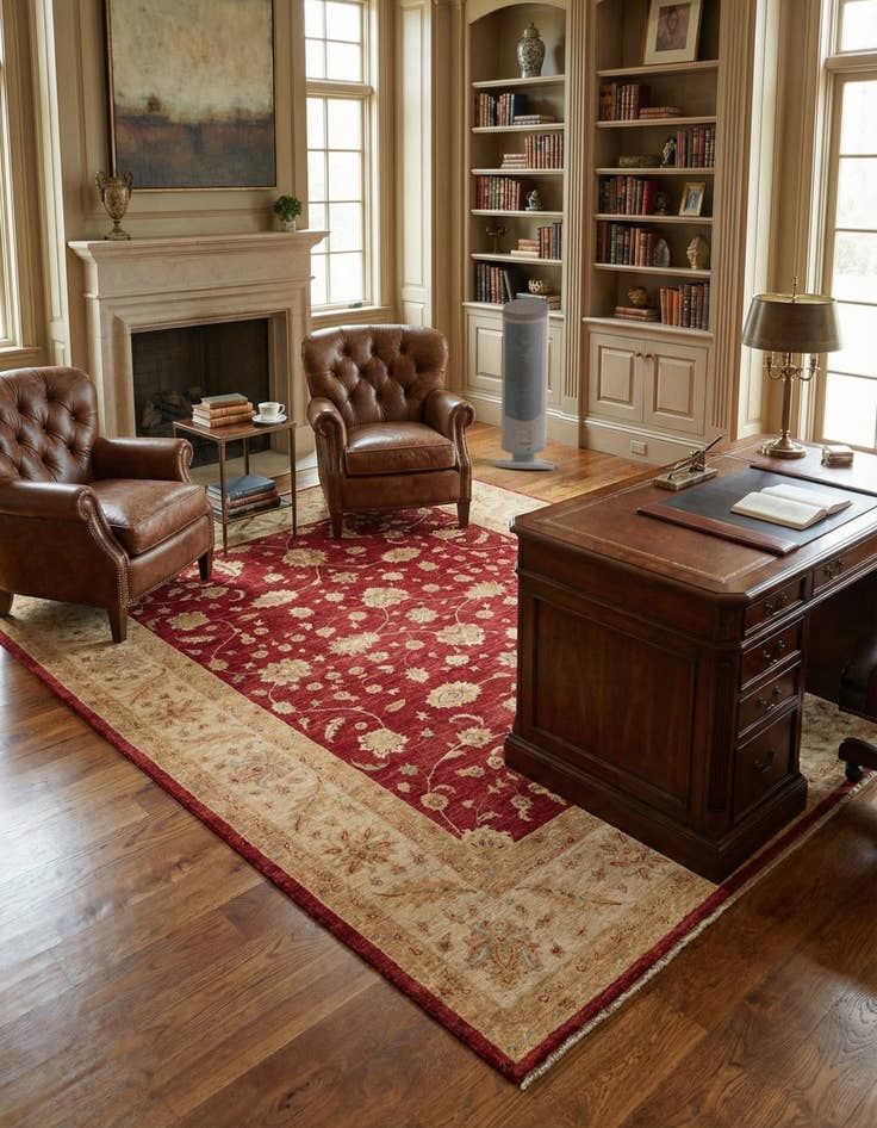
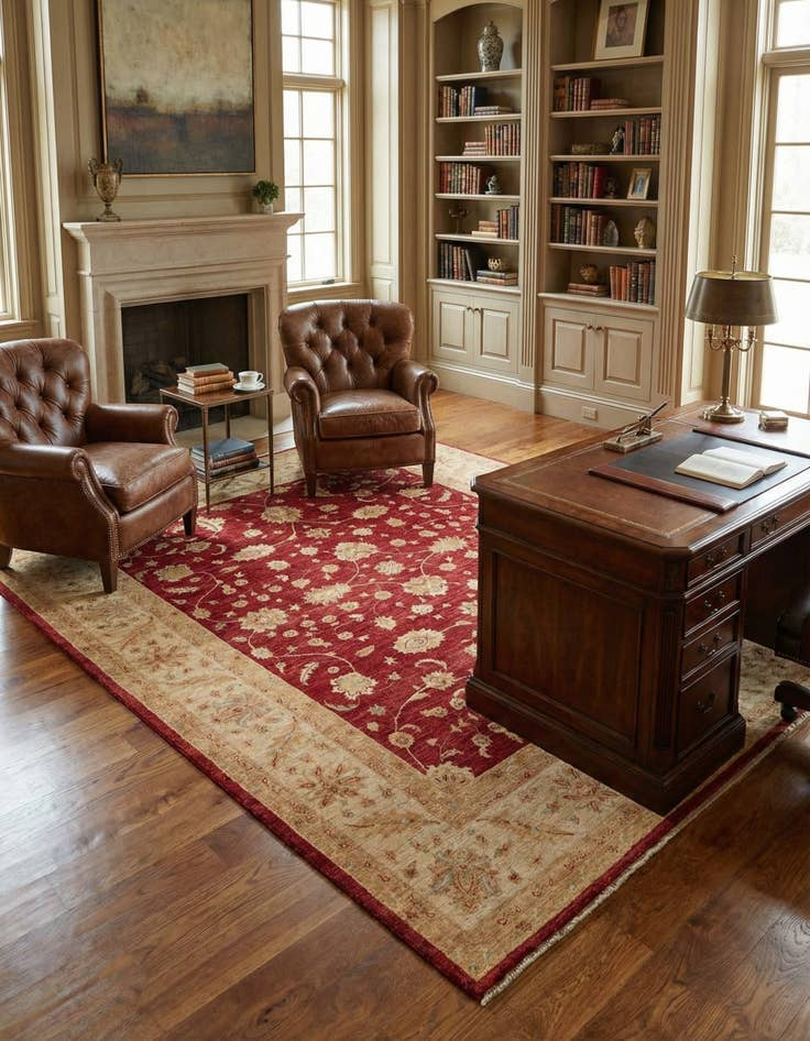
- air purifier [489,297,559,470]
